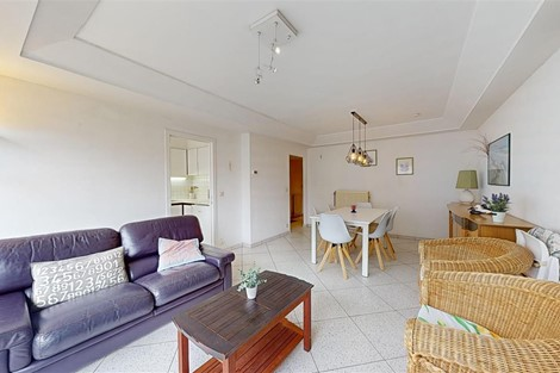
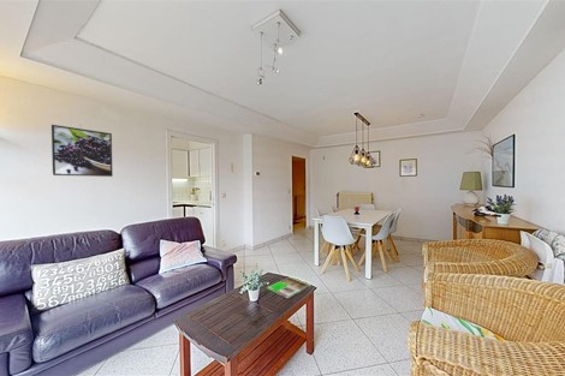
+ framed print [50,124,114,178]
+ magazine [266,276,311,299]
